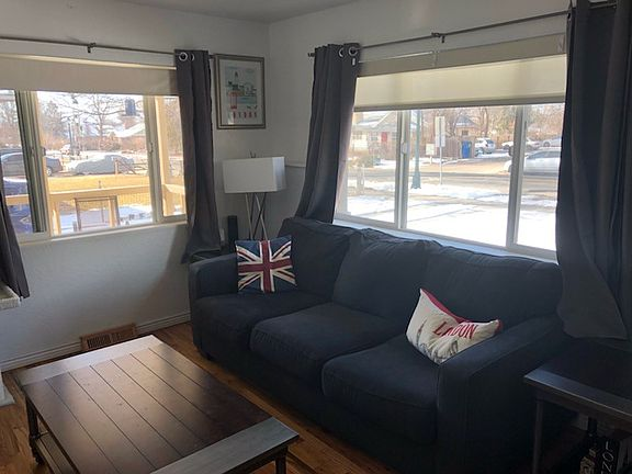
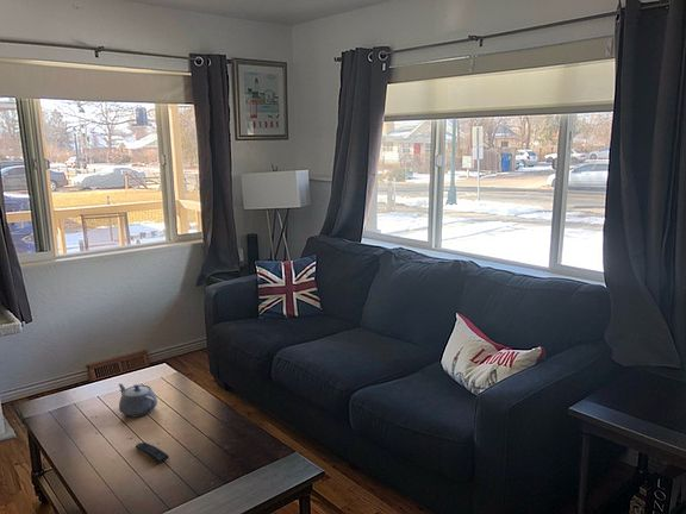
+ teapot [118,382,158,418]
+ remote control [135,441,170,464]
